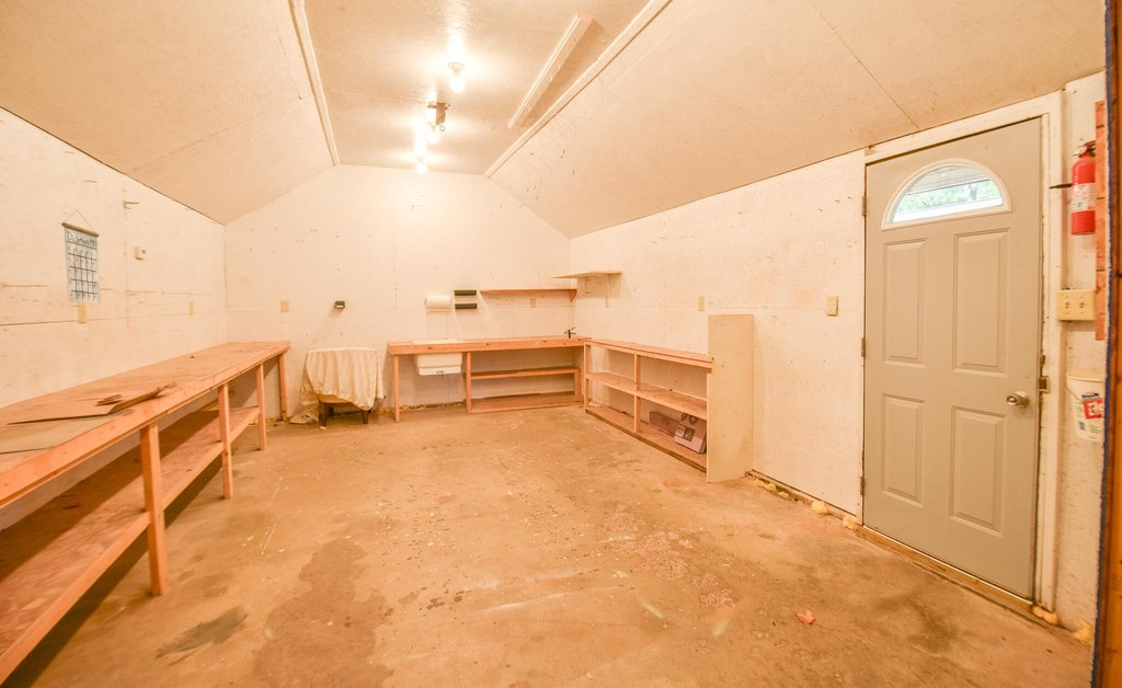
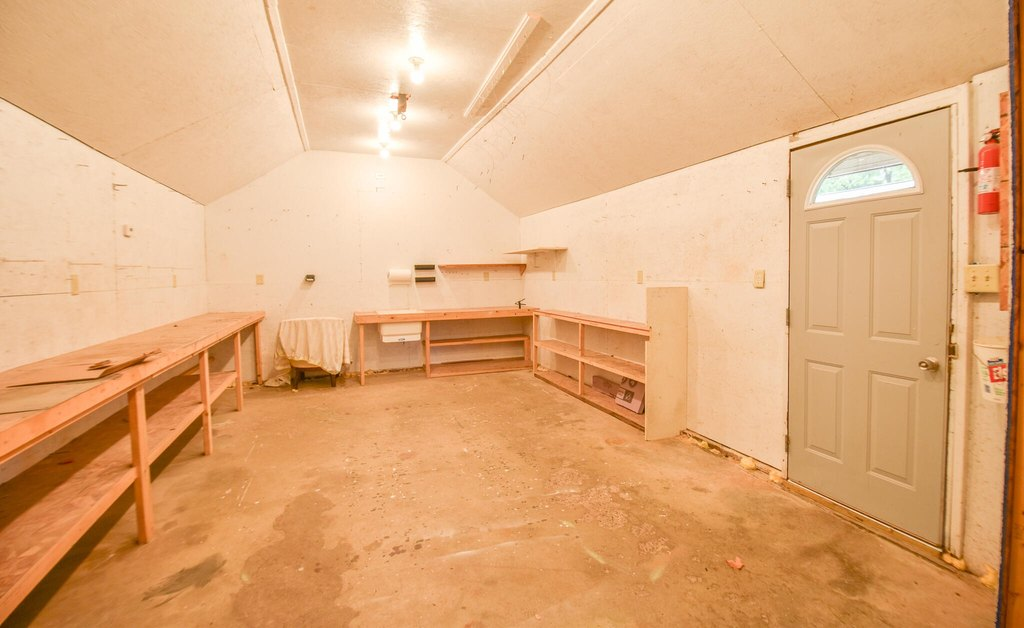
- calendar [60,209,102,306]
